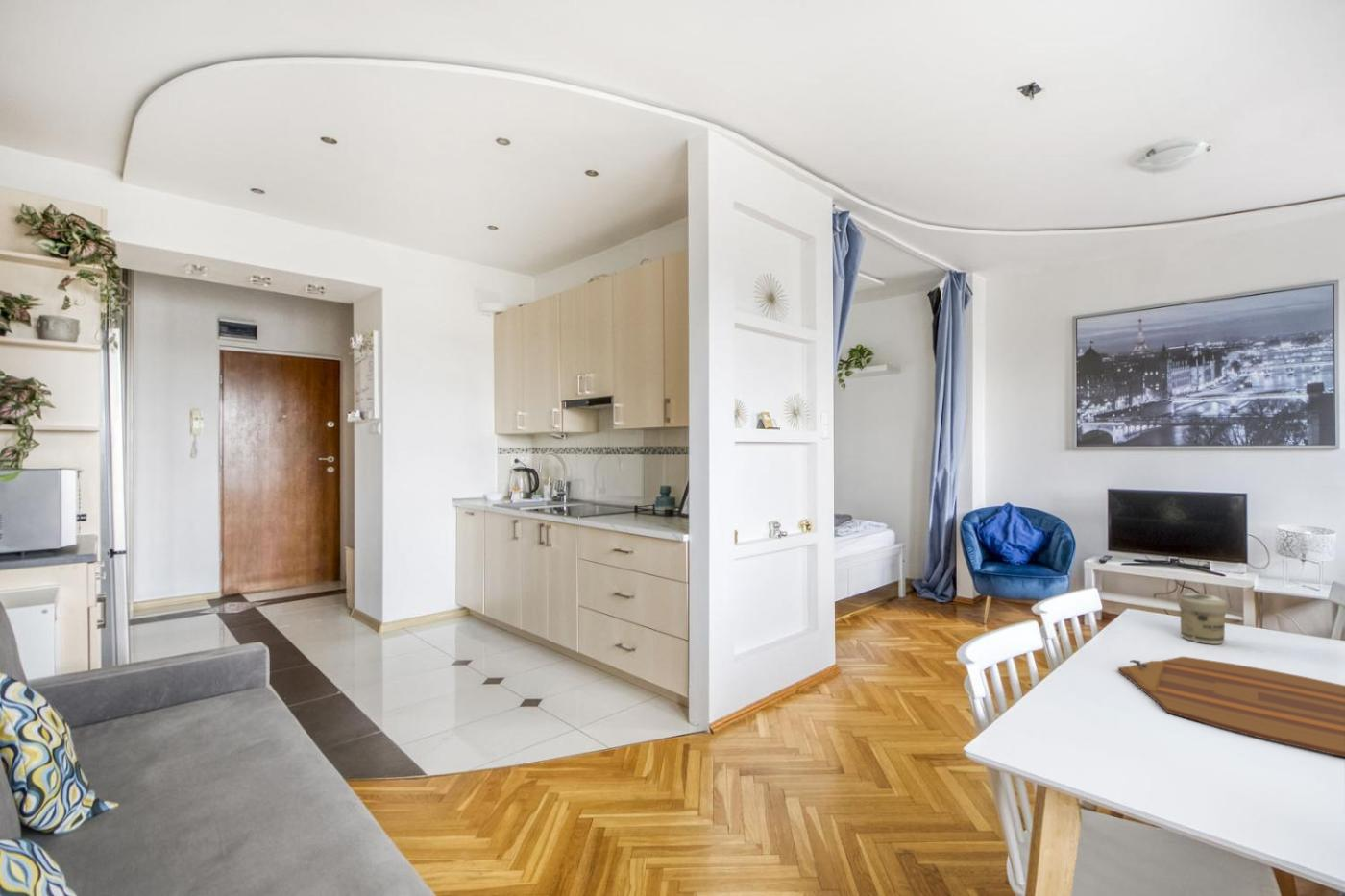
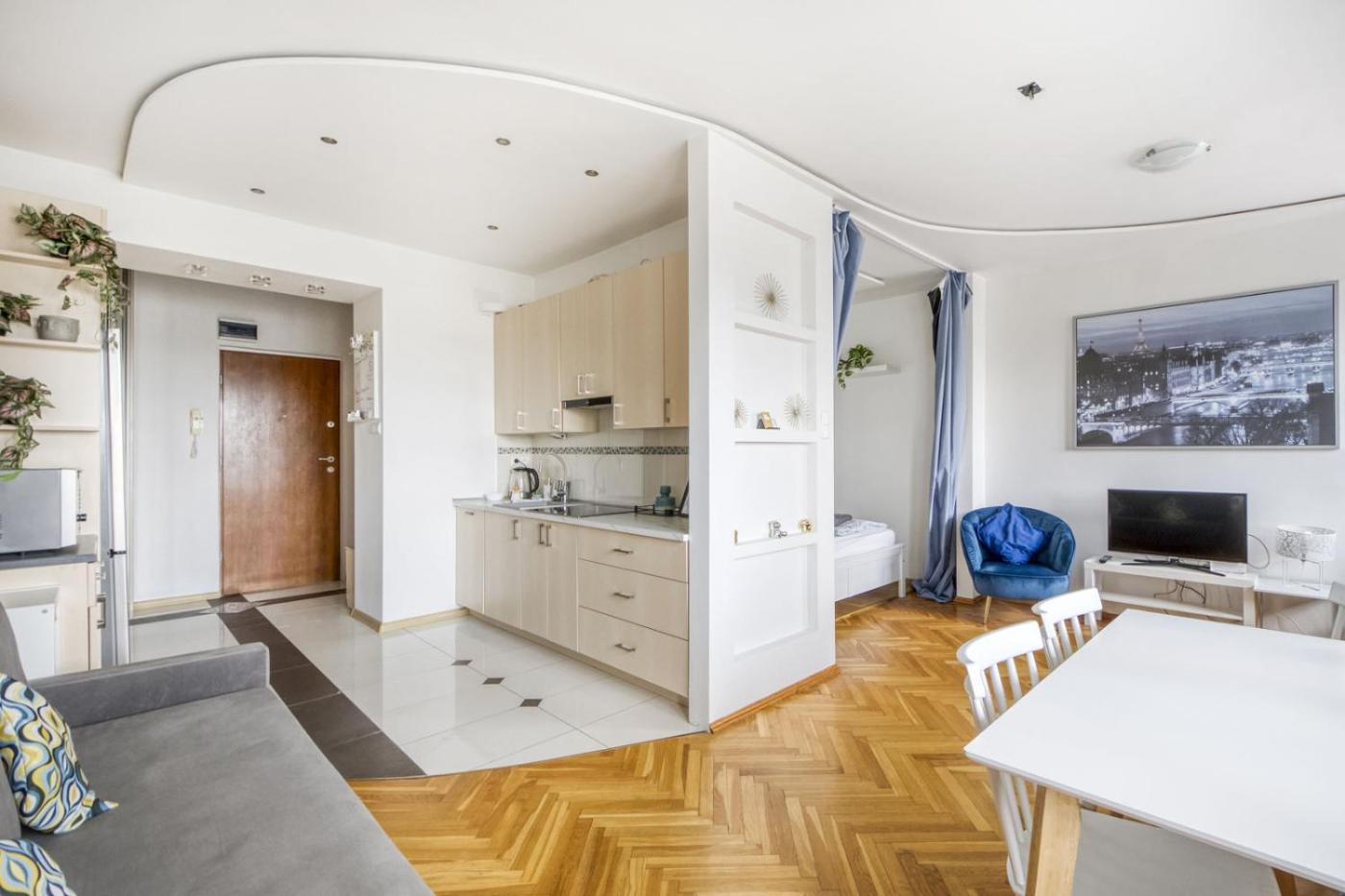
- cutting board [1117,656,1345,758]
- jar [1178,592,1229,645]
